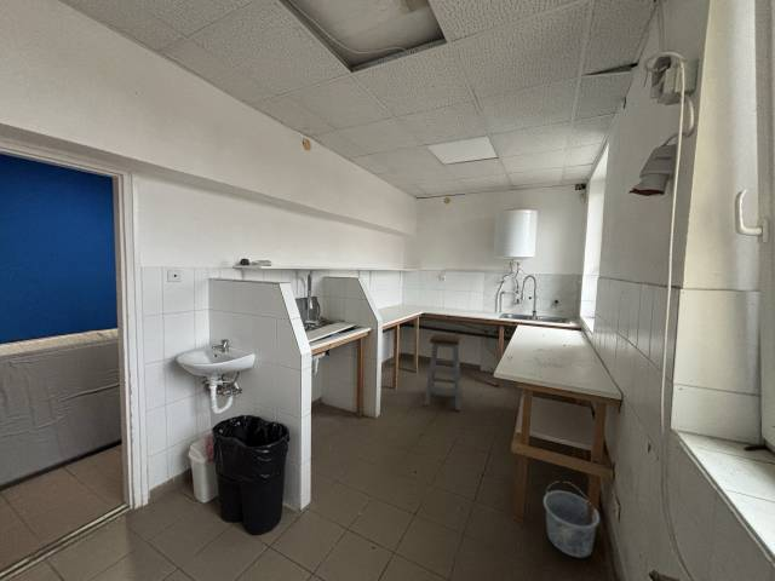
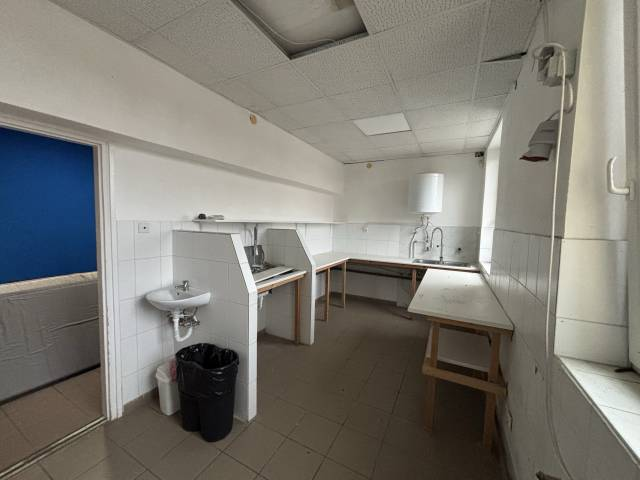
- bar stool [423,333,464,412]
- bucket [542,481,601,558]
